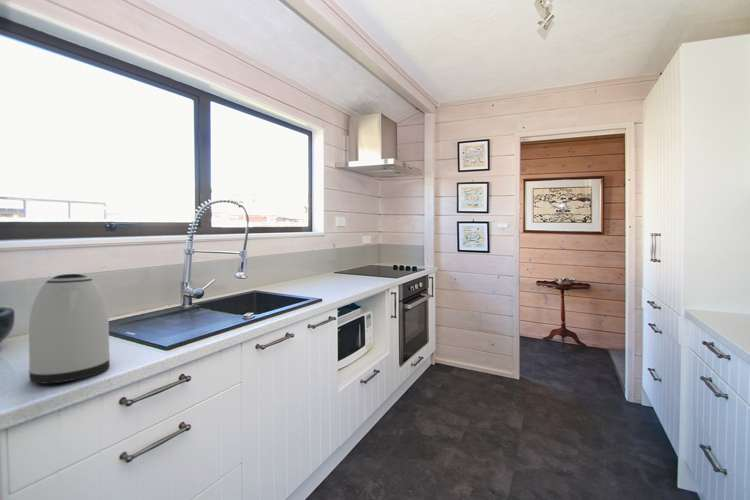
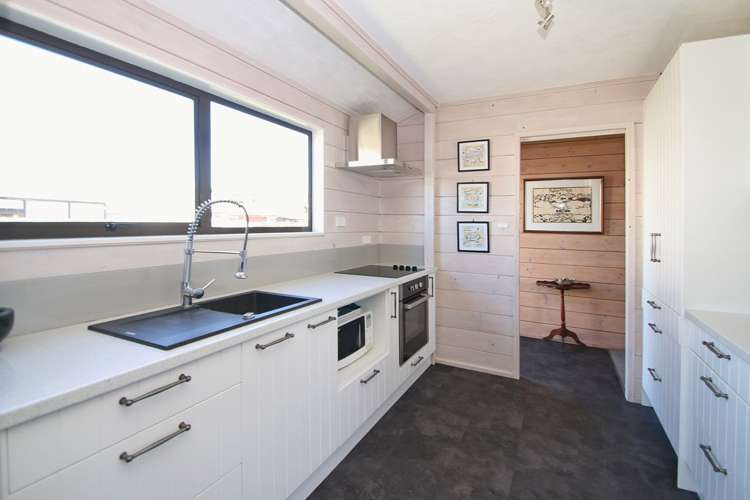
- kettle [28,273,111,385]
